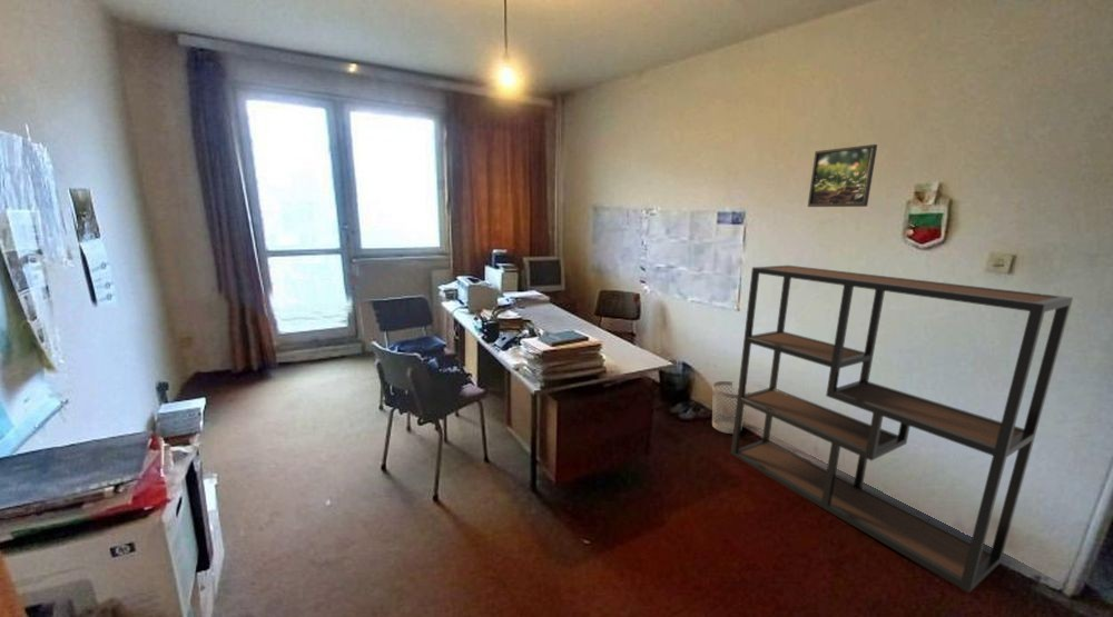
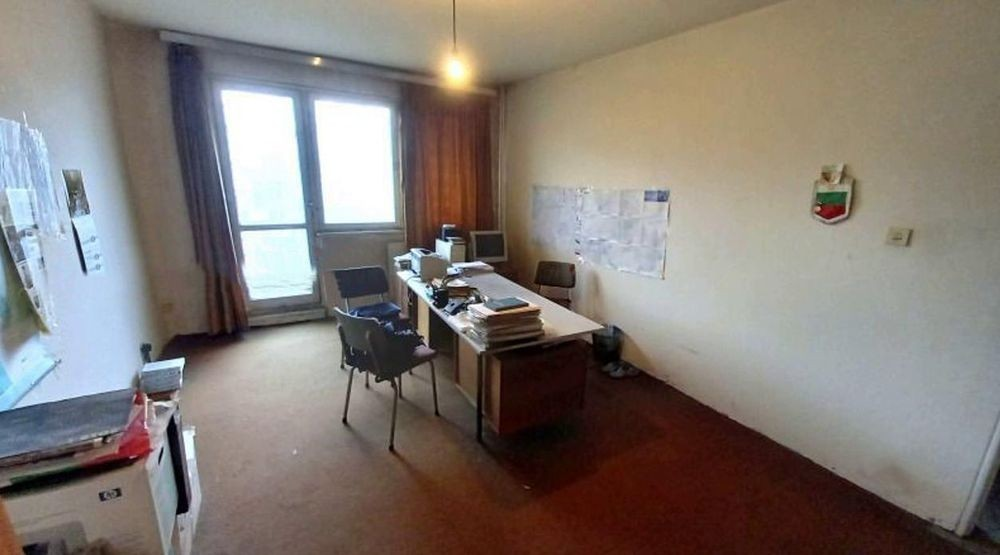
- shelving unit [730,265,1074,594]
- wastebasket [711,380,751,435]
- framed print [807,143,878,208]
